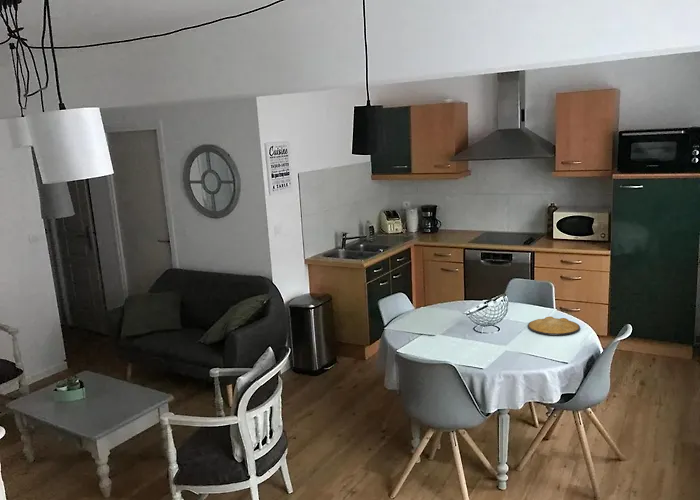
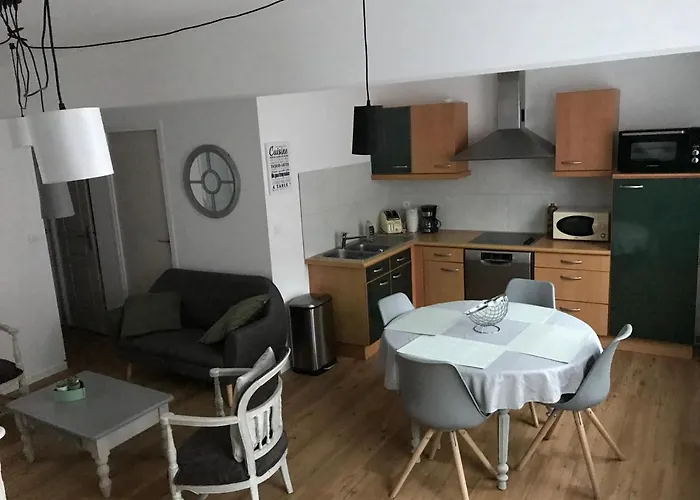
- plate [527,316,581,336]
